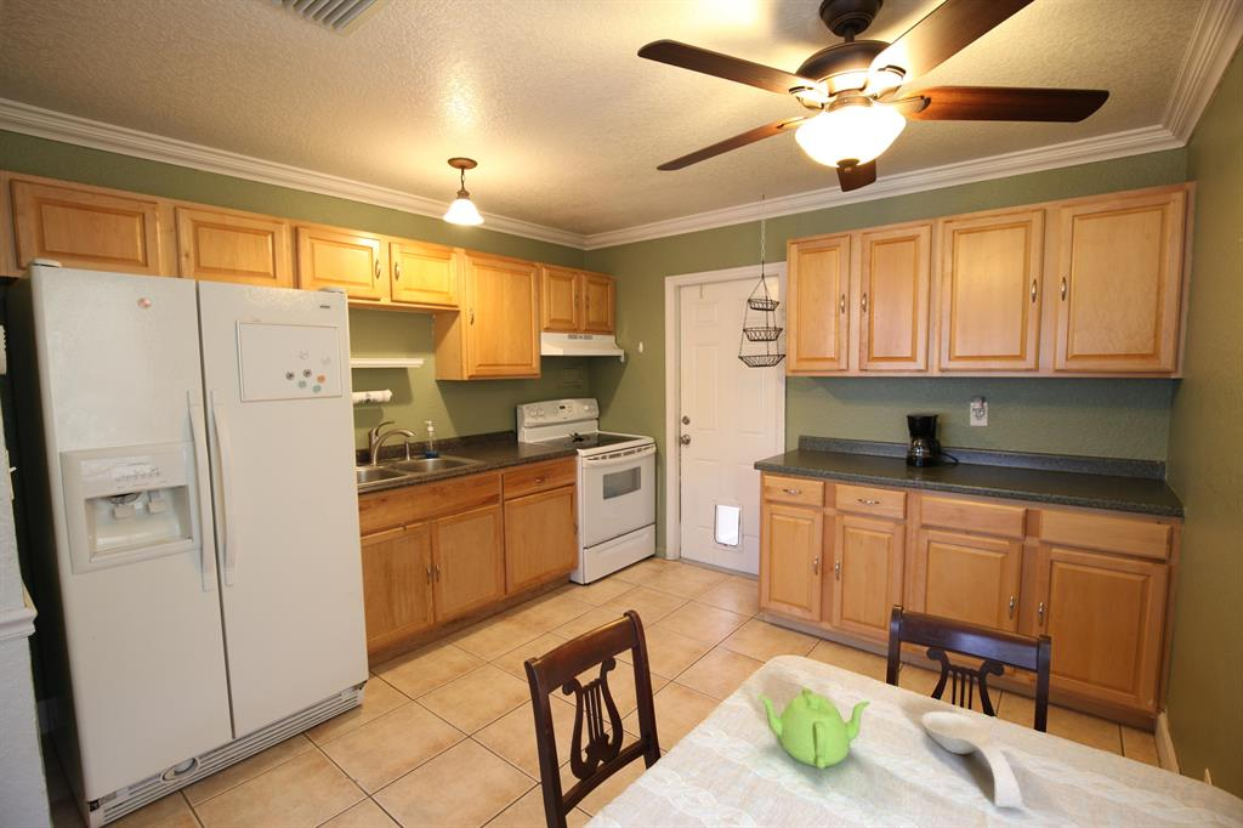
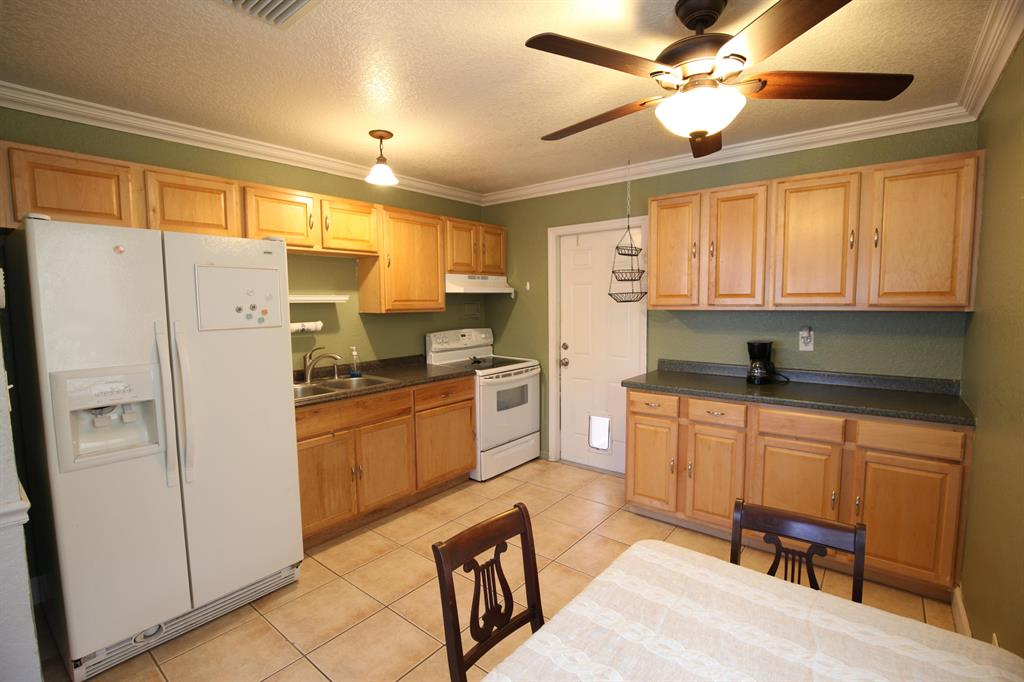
- teapot [756,687,872,770]
- spoon rest [920,710,1023,809]
